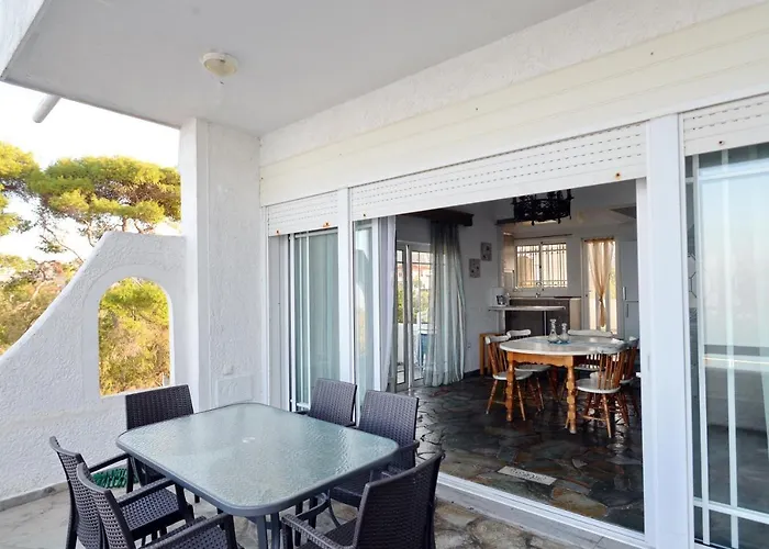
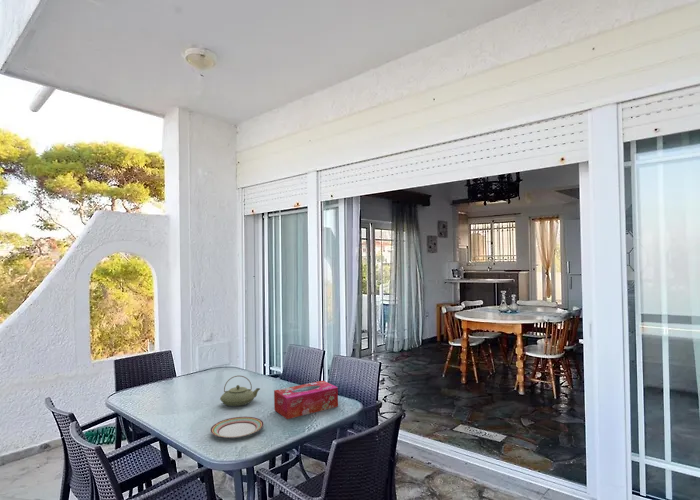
+ teapot [219,375,261,407]
+ tissue box [273,380,339,420]
+ plate [209,416,265,439]
